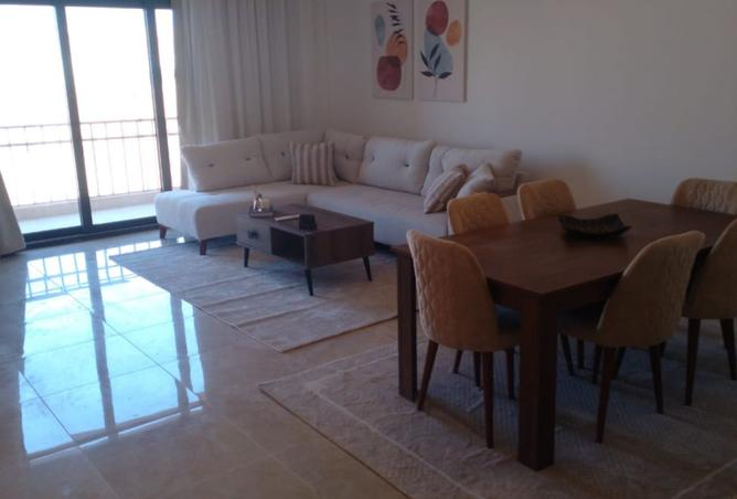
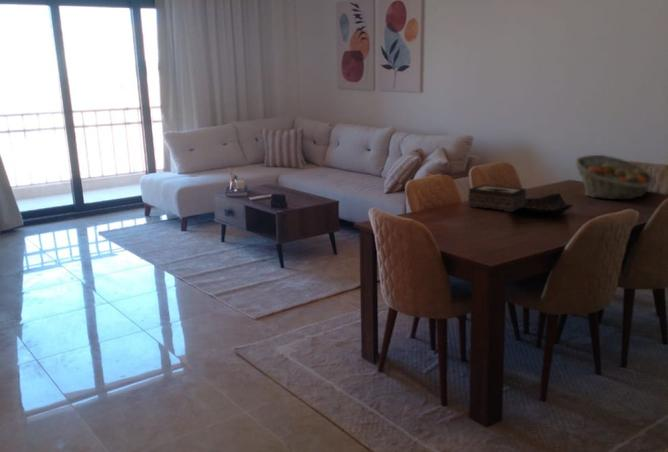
+ fruit basket [573,154,656,201]
+ tissue box [467,184,527,213]
